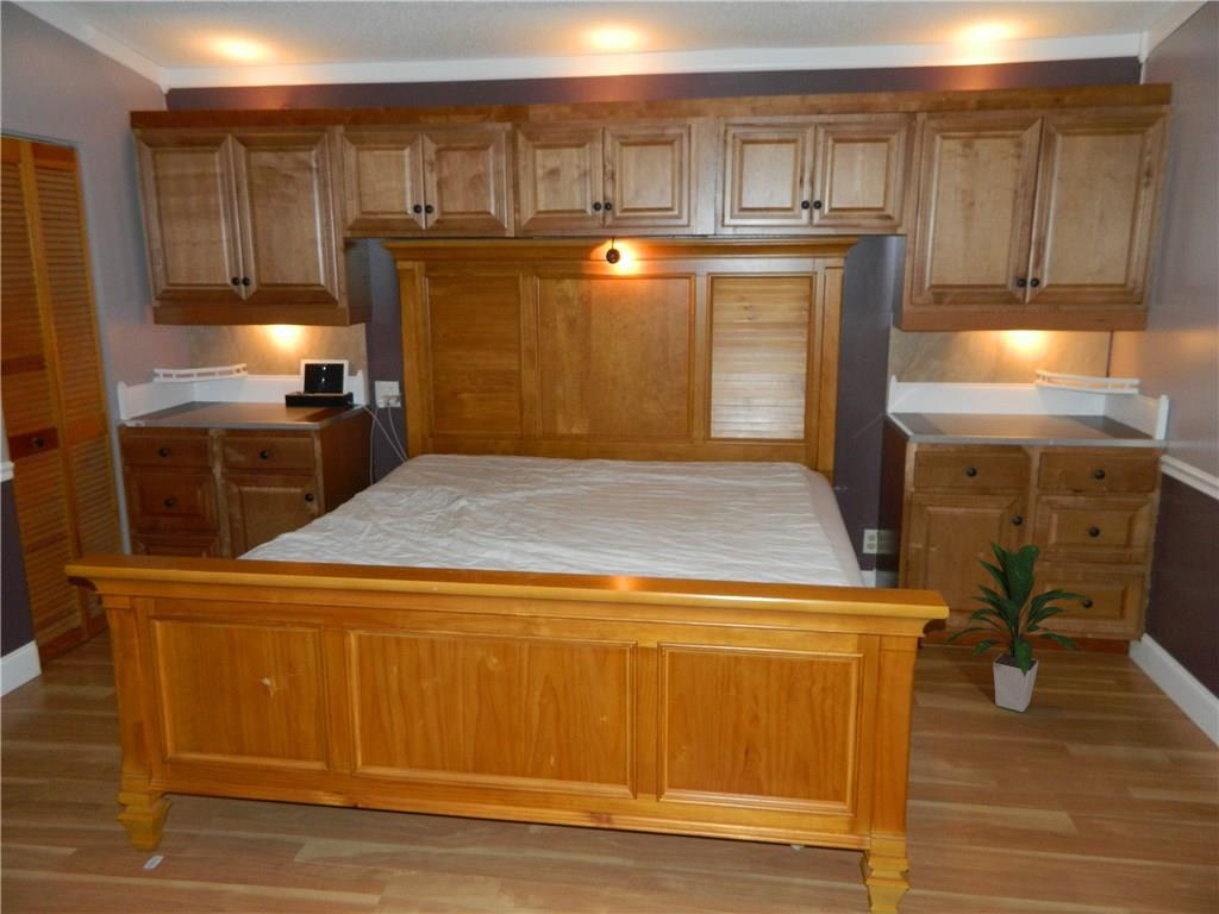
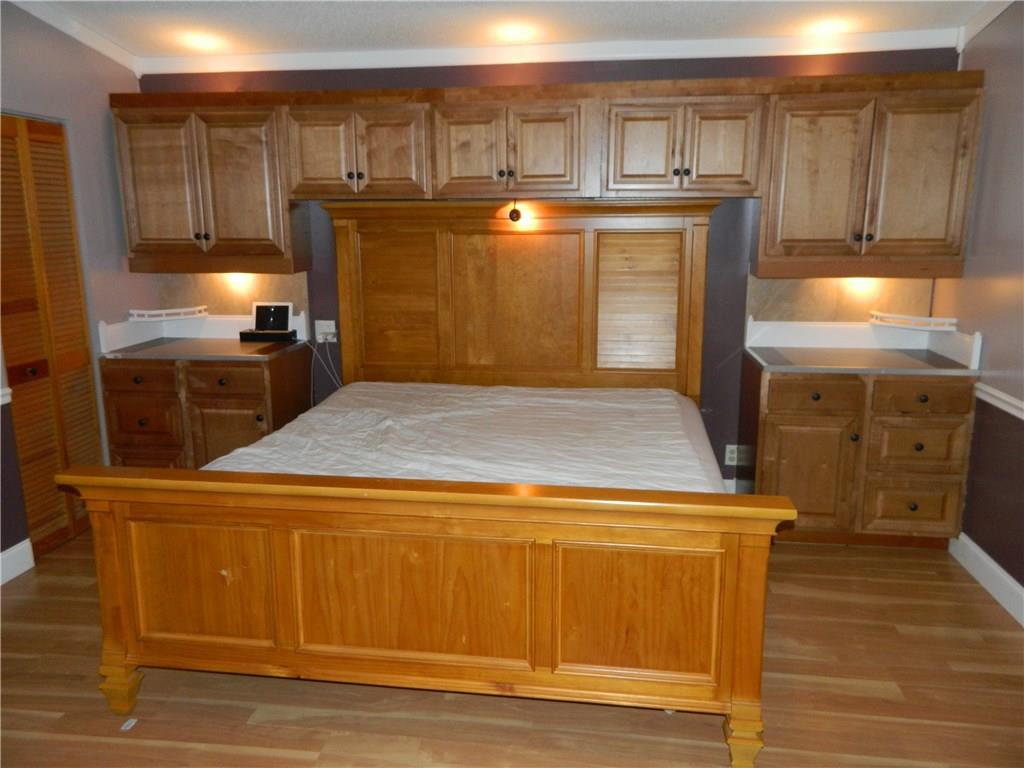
- indoor plant [944,539,1093,713]
